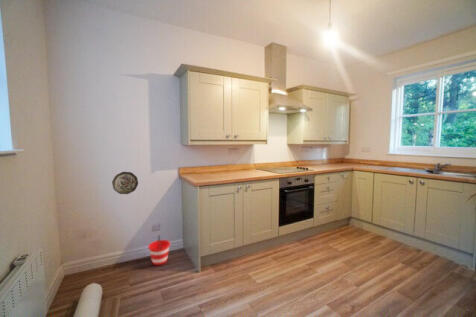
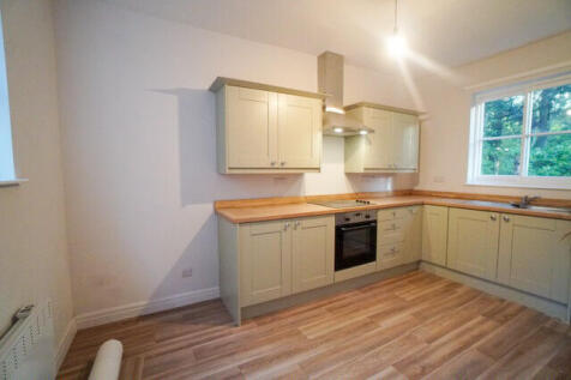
- decorative plate [111,171,139,195]
- bucket [147,234,171,266]
